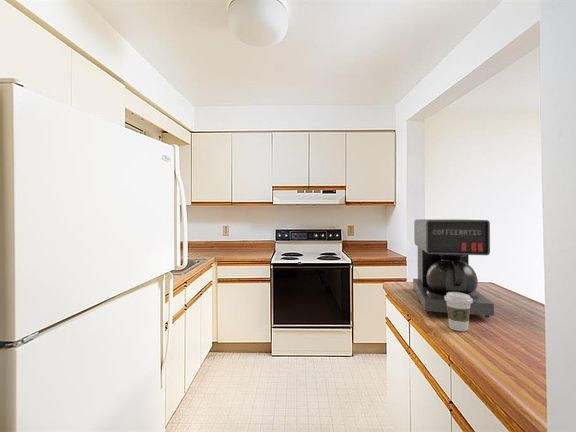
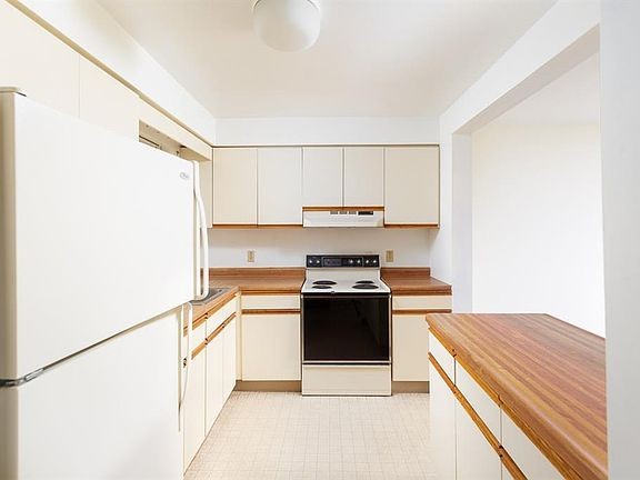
- coffee maker [412,218,495,319]
- coffee cup [444,292,473,332]
